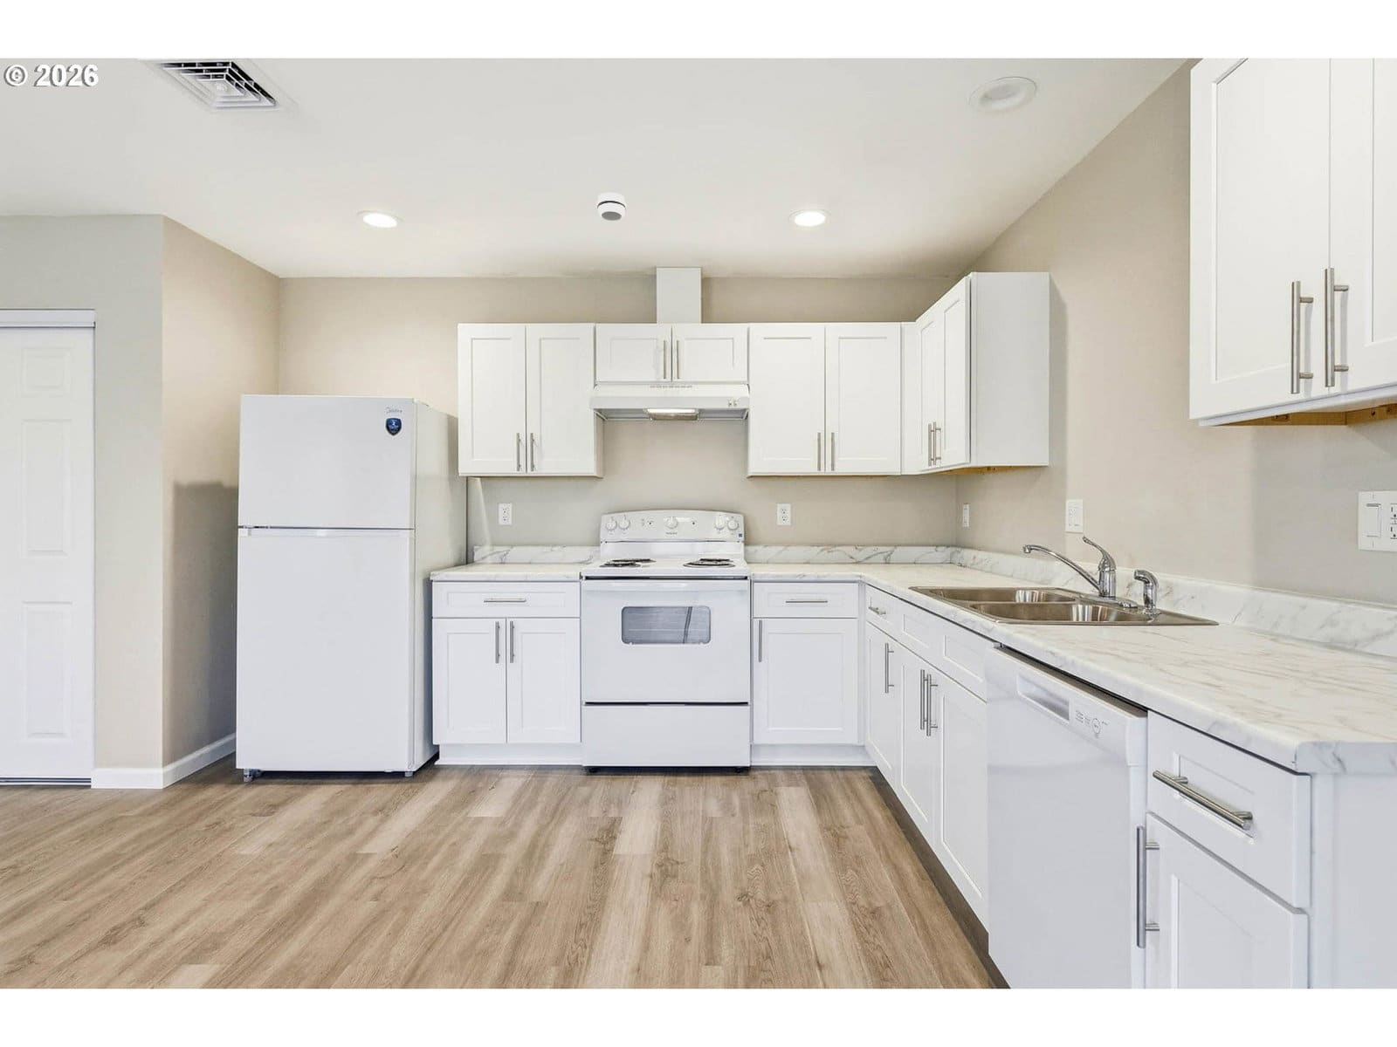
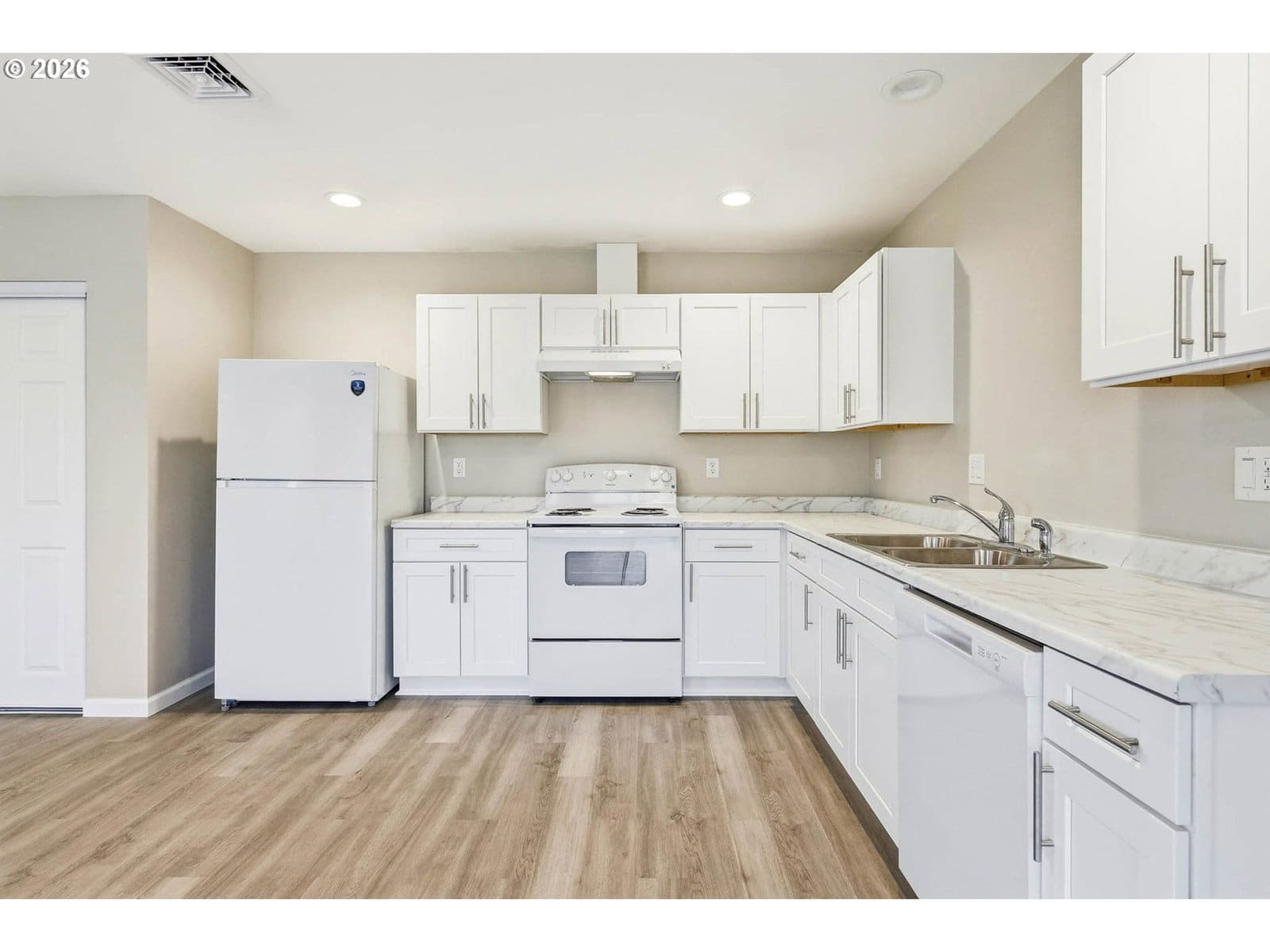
- smoke detector [595,192,628,222]
